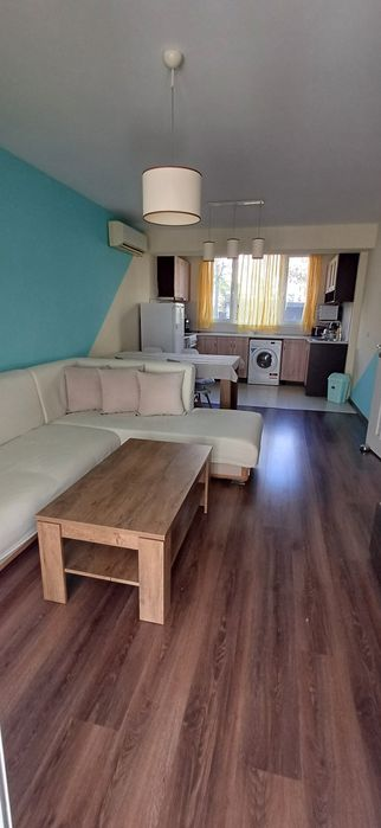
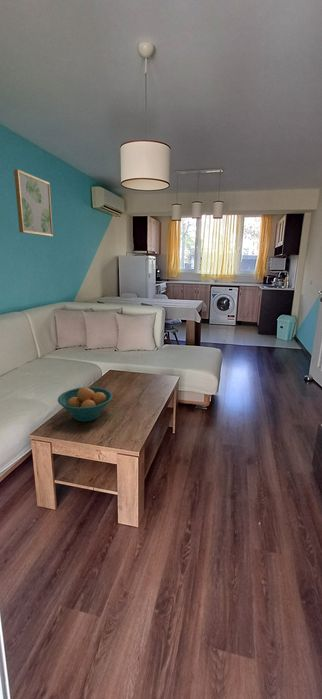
+ fruit bowl [57,386,113,422]
+ wall art [13,168,54,237]
